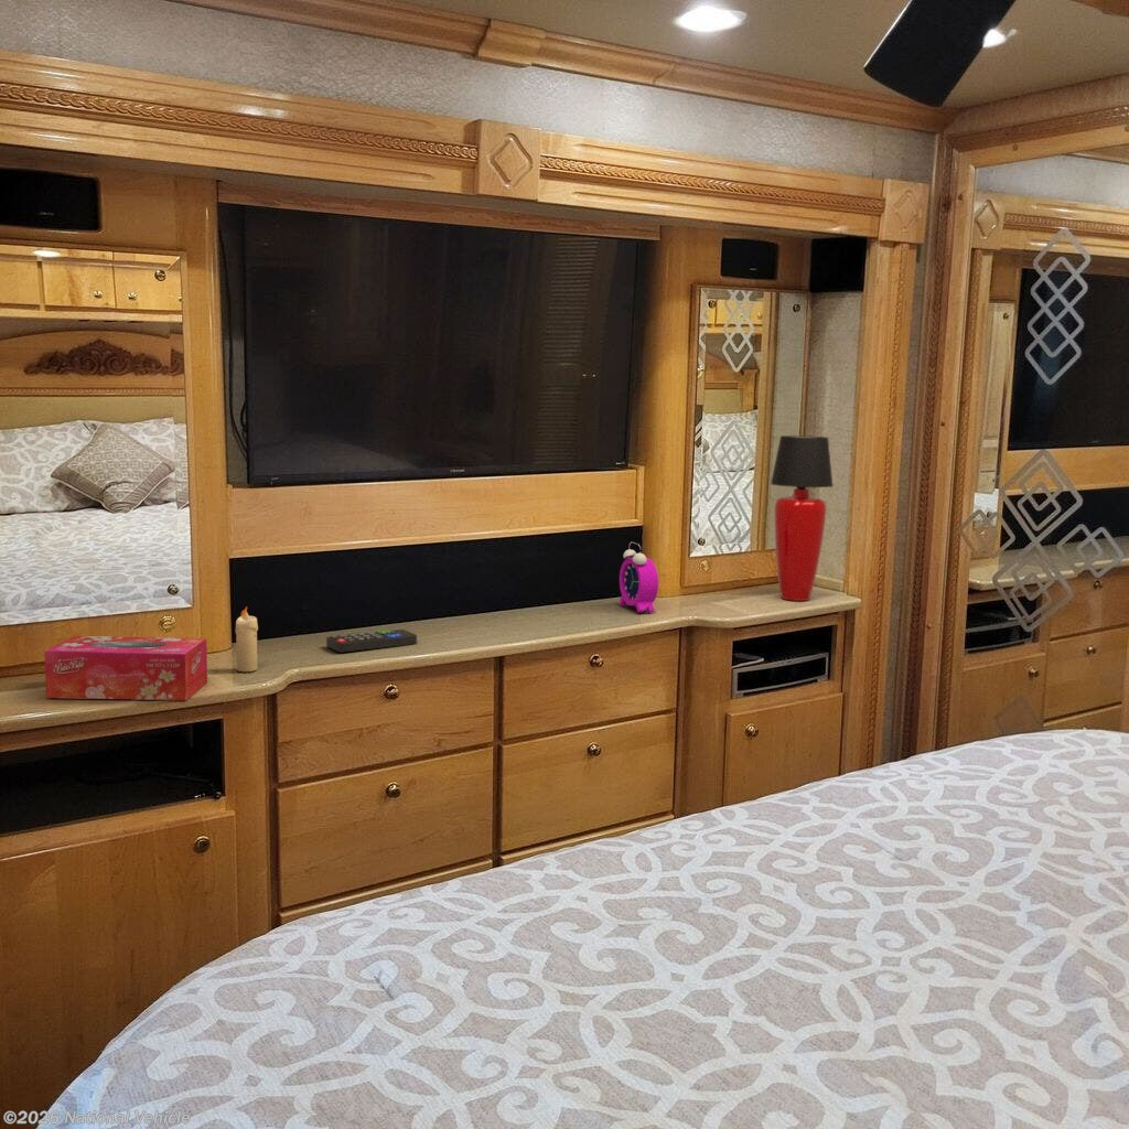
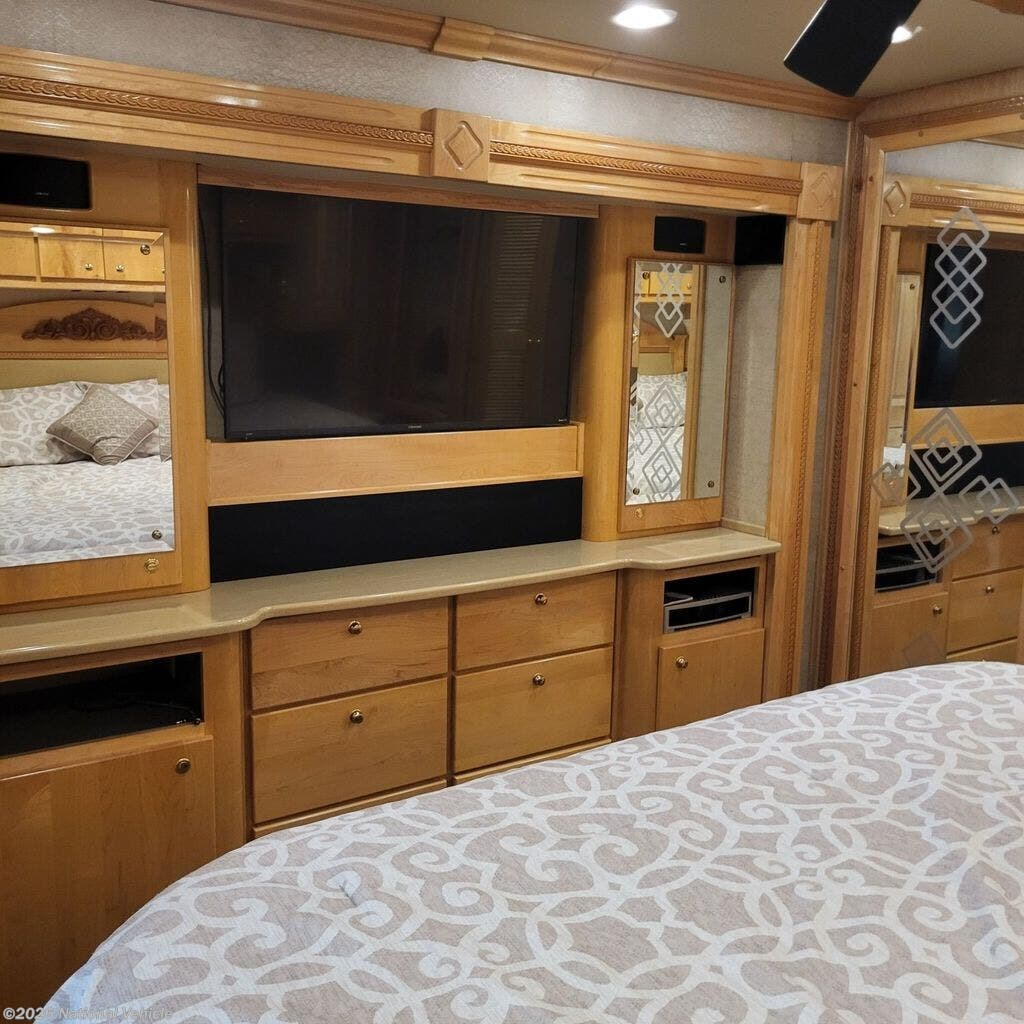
- candle [235,605,259,673]
- tissue box [43,635,208,701]
- alarm clock [617,541,659,614]
- remote control [325,628,418,654]
- table lamp [770,434,835,602]
